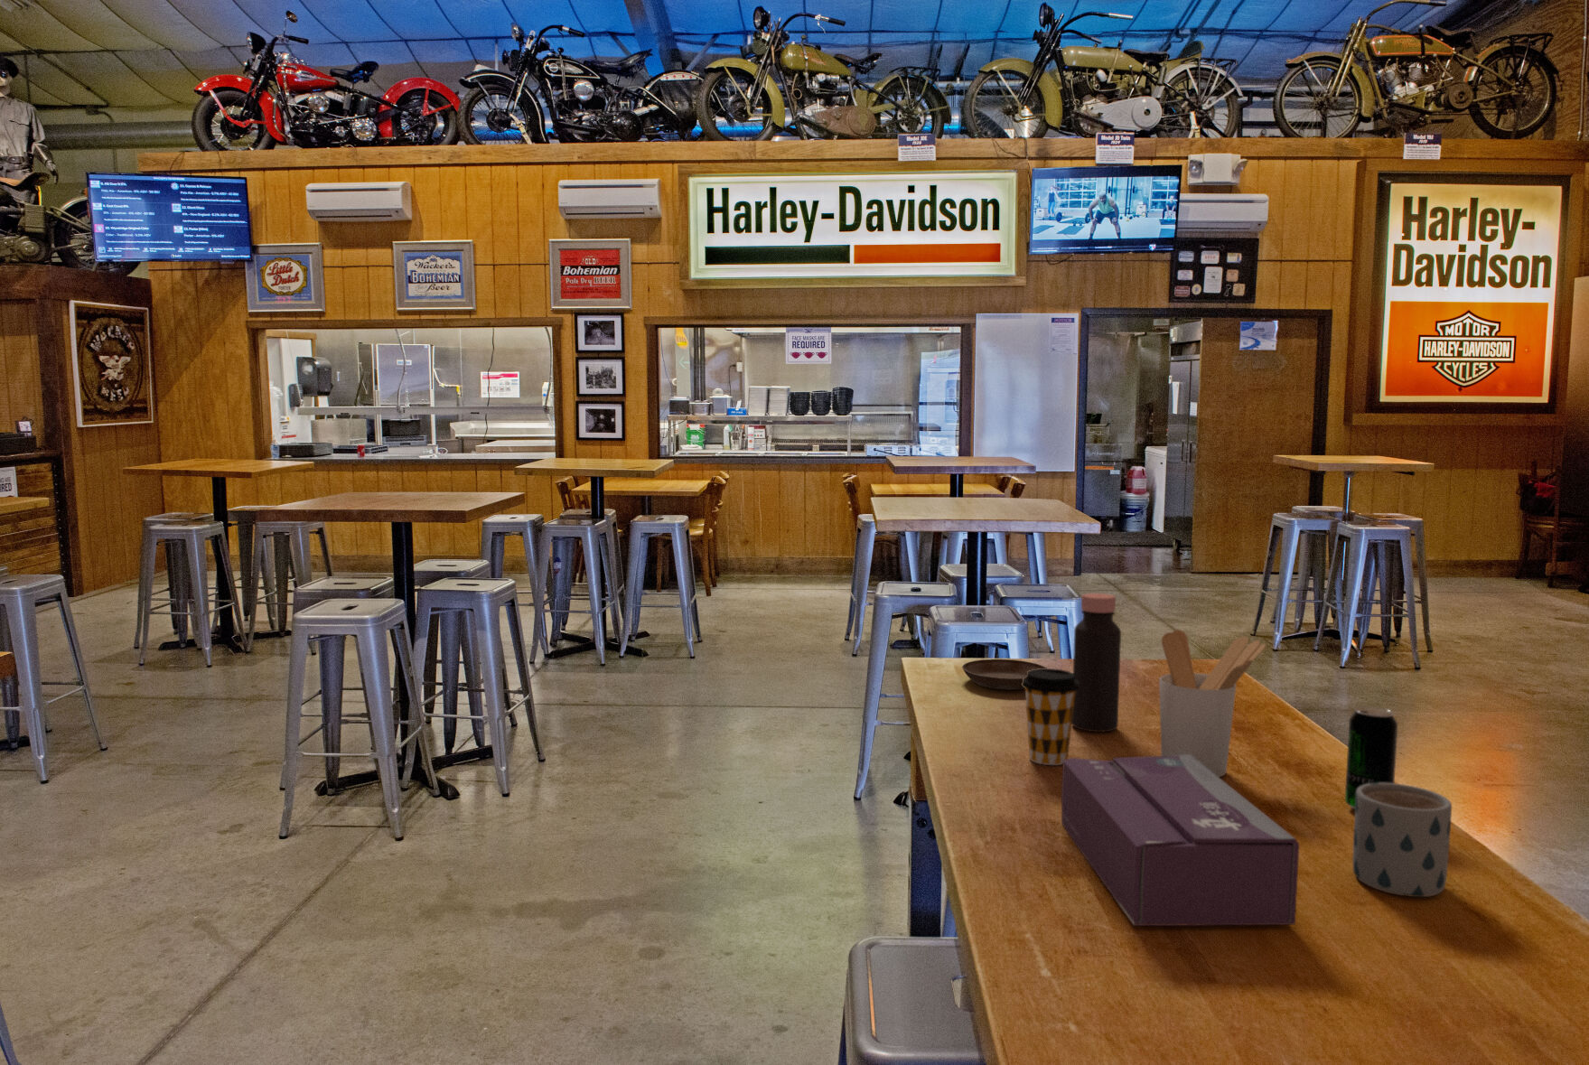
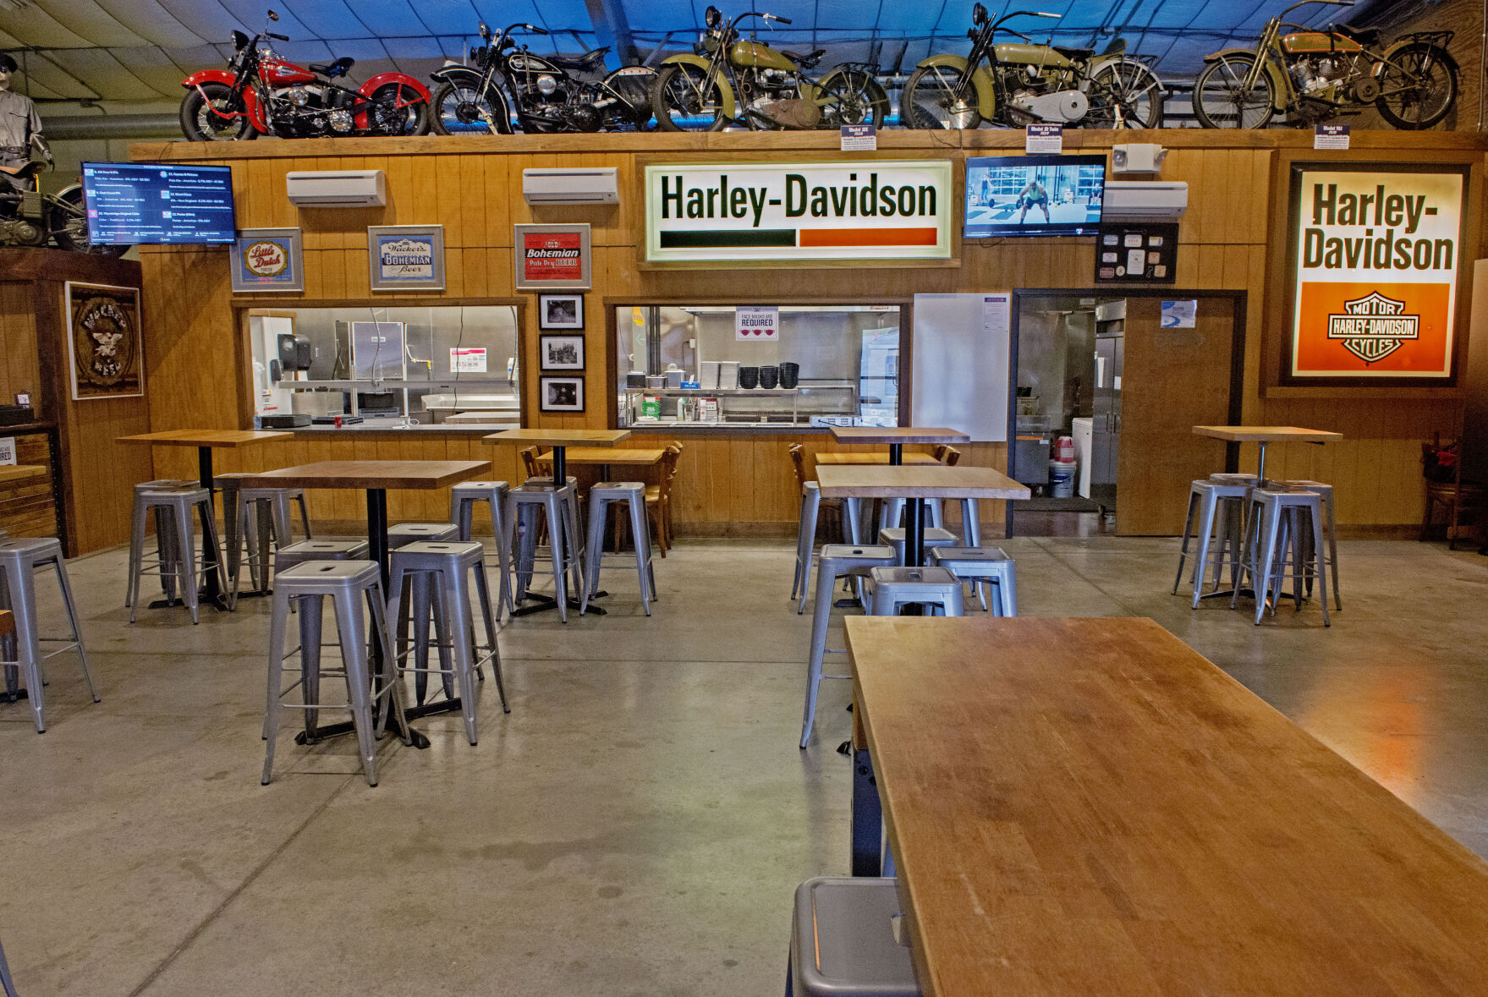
- beverage can [1344,706,1399,811]
- bottle [1072,593,1122,732]
- mug [1351,782,1452,897]
- coffee cup [1022,668,1079,765]
- utensil holder [1158,629,1267,777]
- saucer [961,658,1048,691]
- tissue box [1060,755,1300,927]
